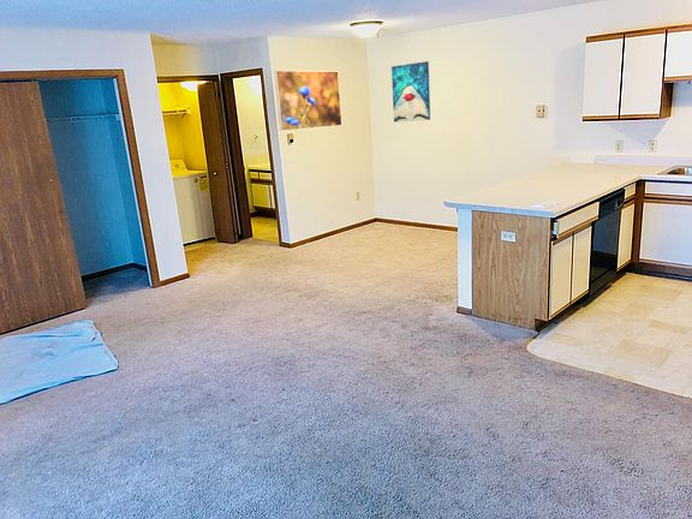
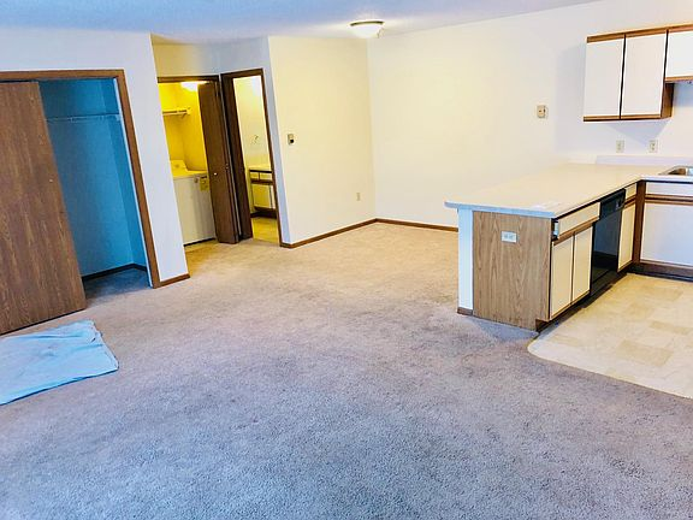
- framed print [273,70,344,132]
- wall art [390,60,431,123]
